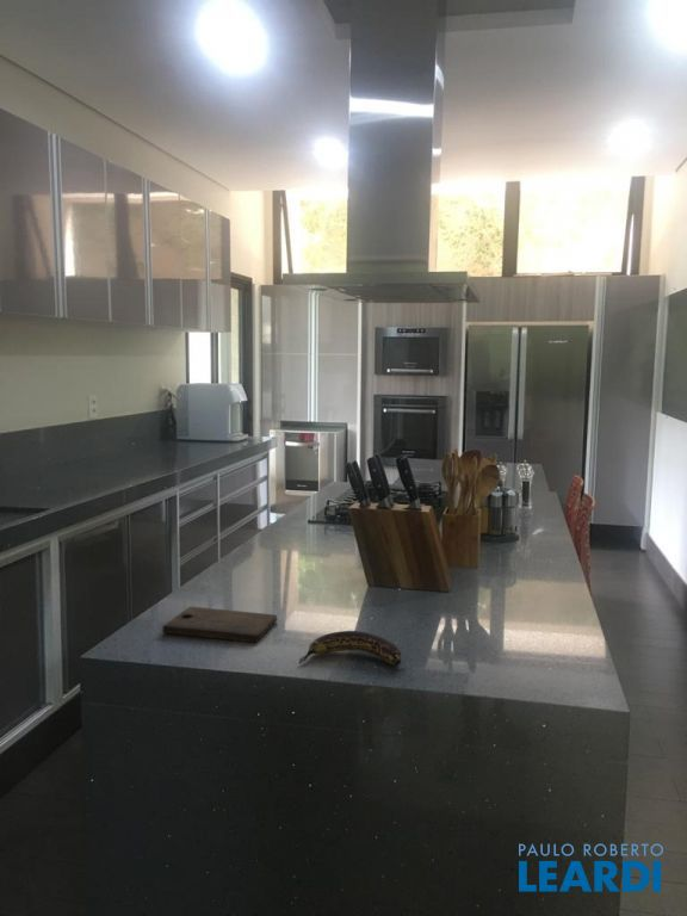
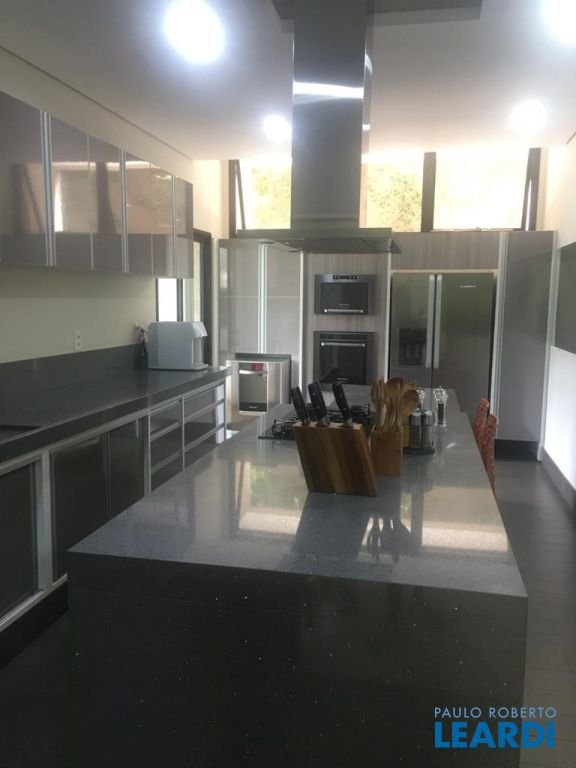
- cutting board [162,606,278,643]
- banana [298,630,403,667]
